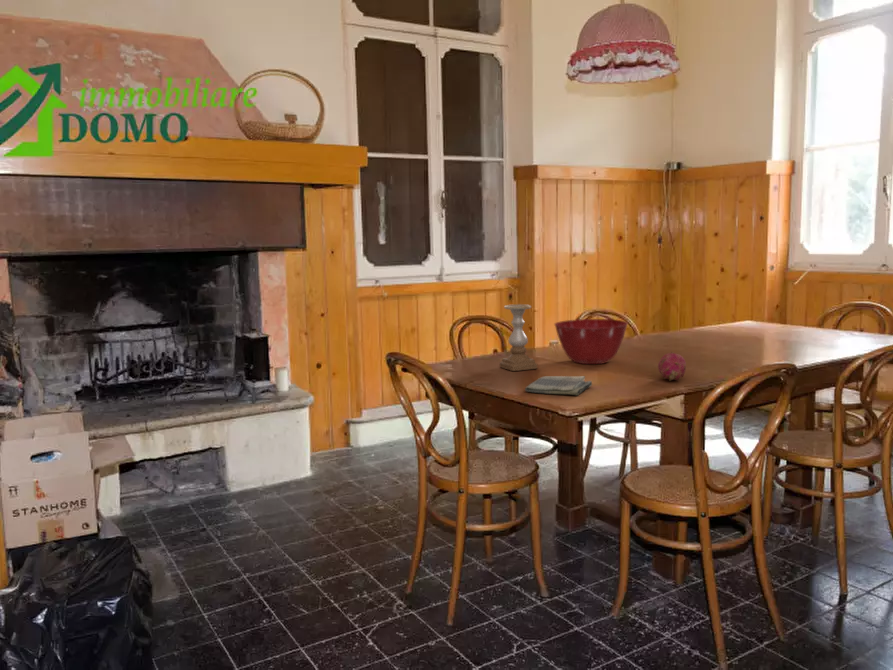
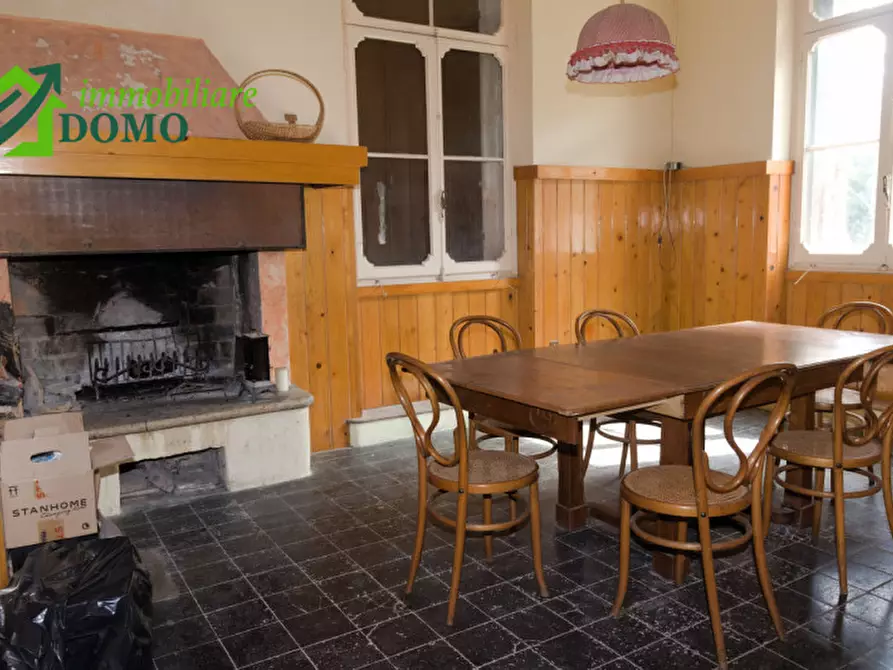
- mixing bowl [553,318,629,365]
- candle holder [499,303,539,372]
- fruit [657,351,687,382]
- dish towel [524,375,593,396]
